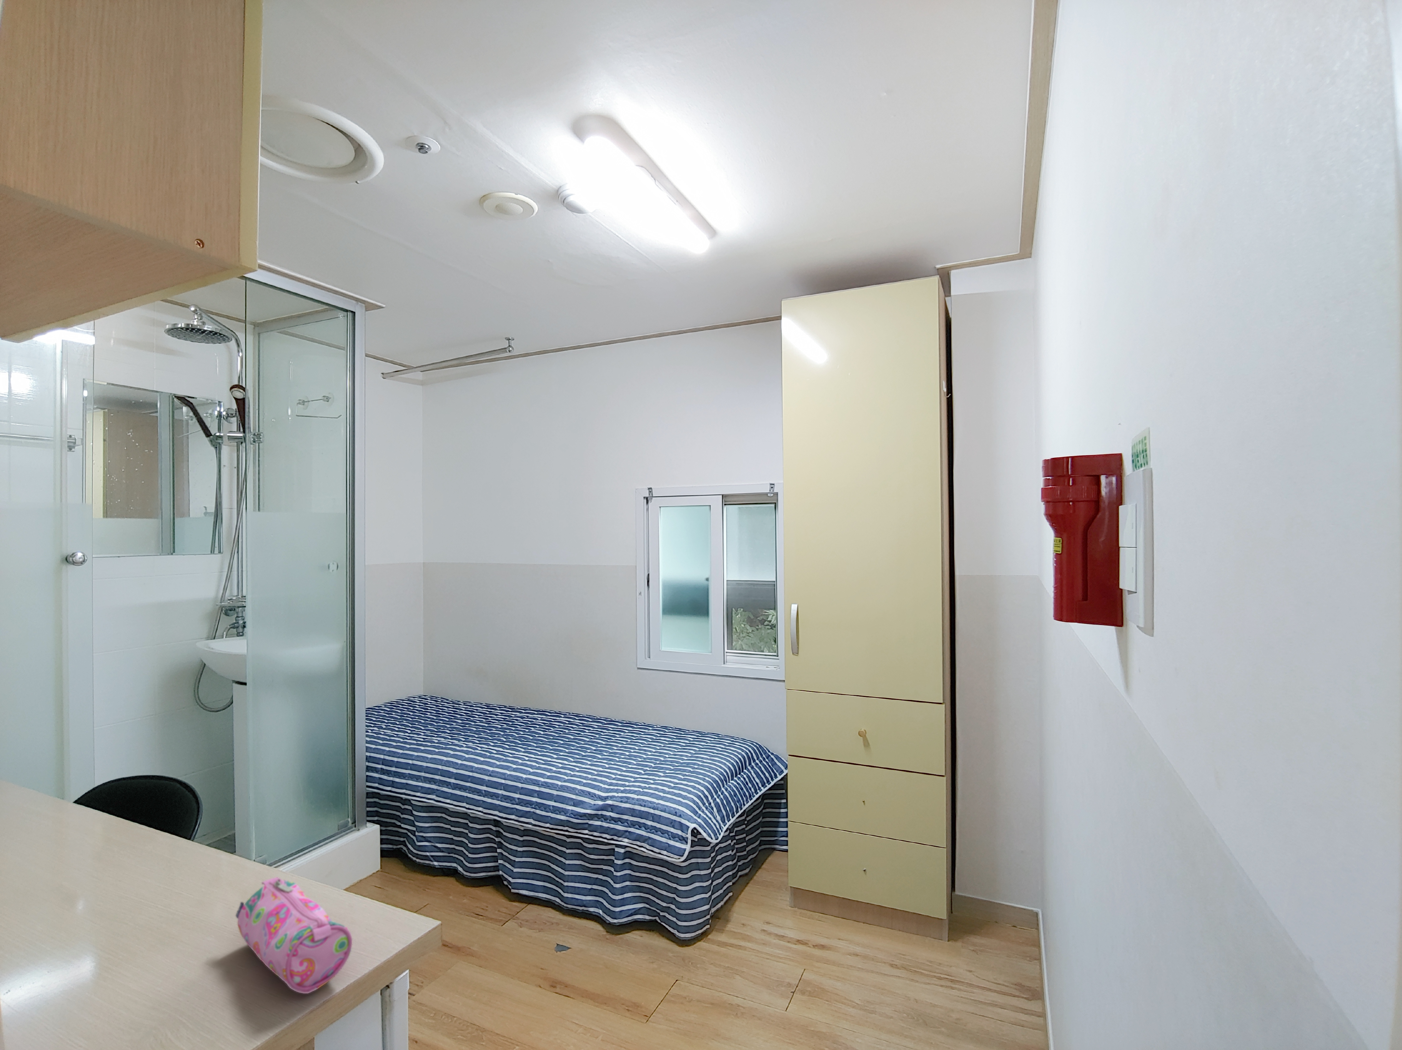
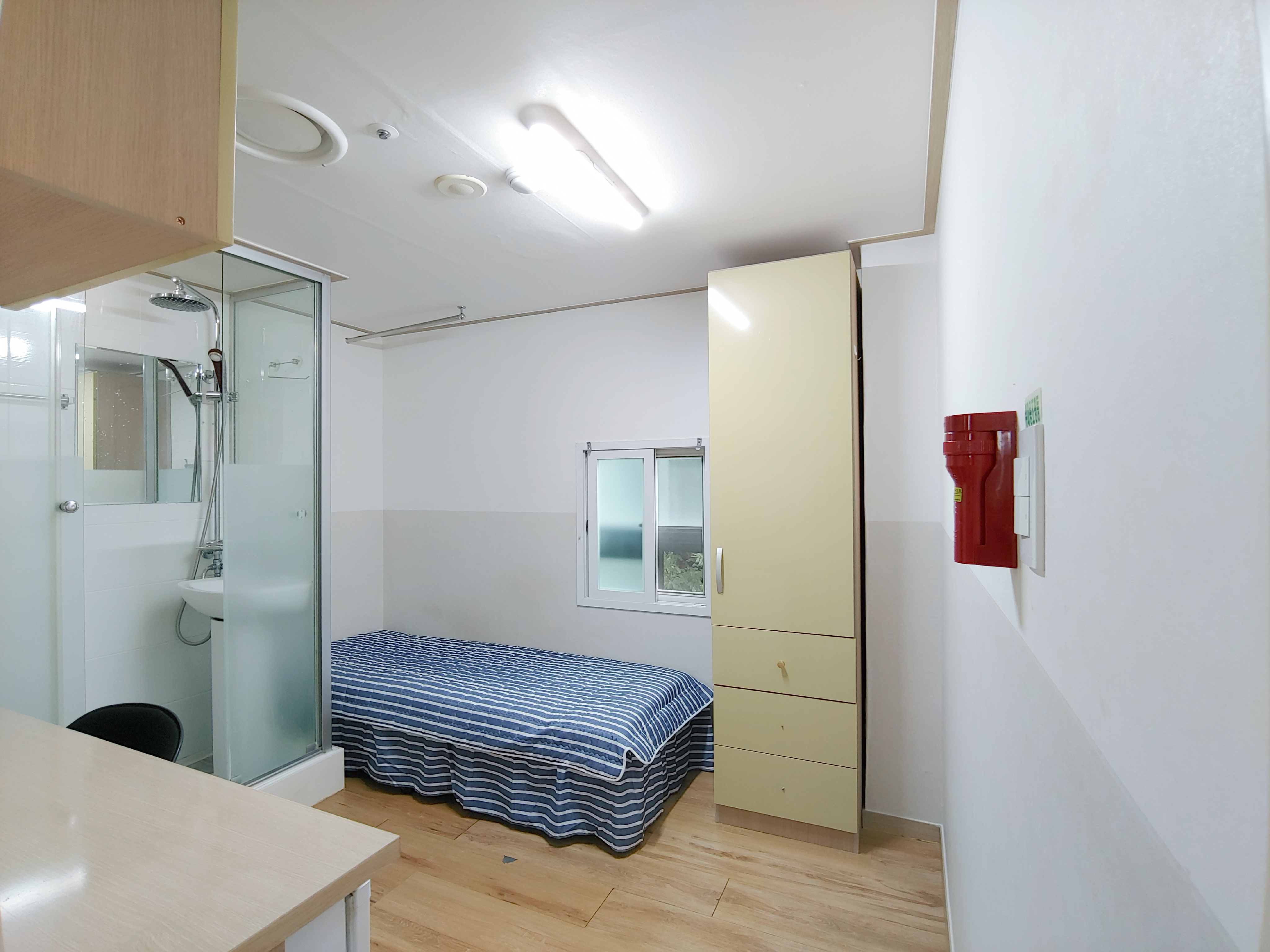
- pencil case [235,877,352,994]
